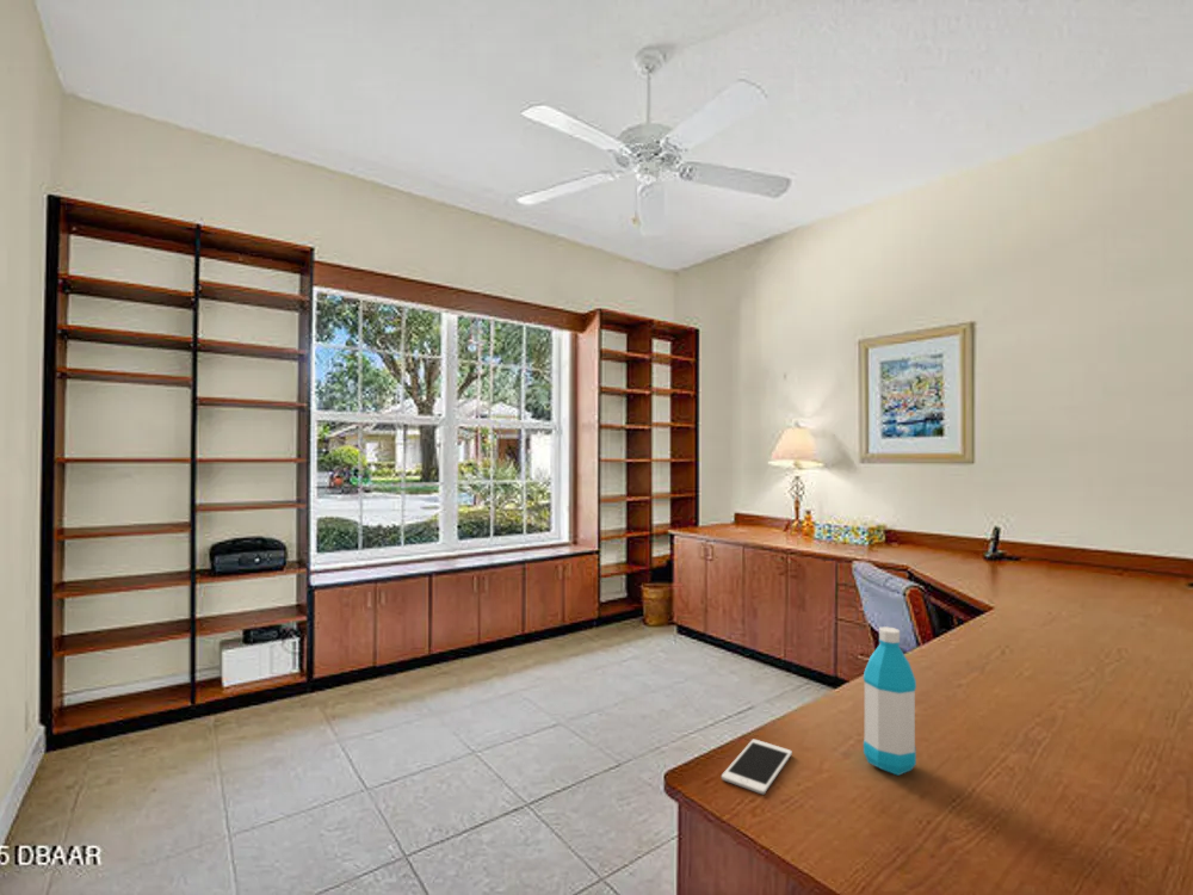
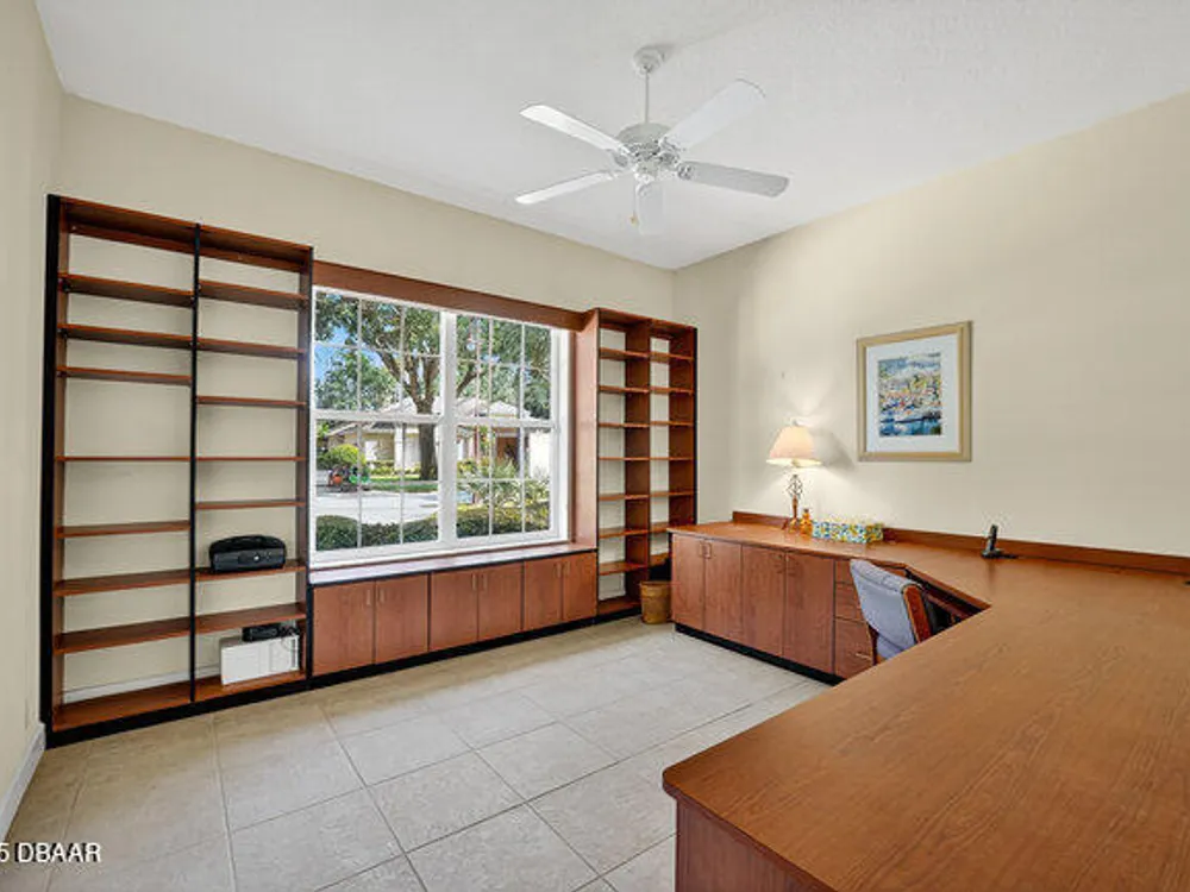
- cell phone [721,739,793,795]
- water bottle [863,625,917,777]
